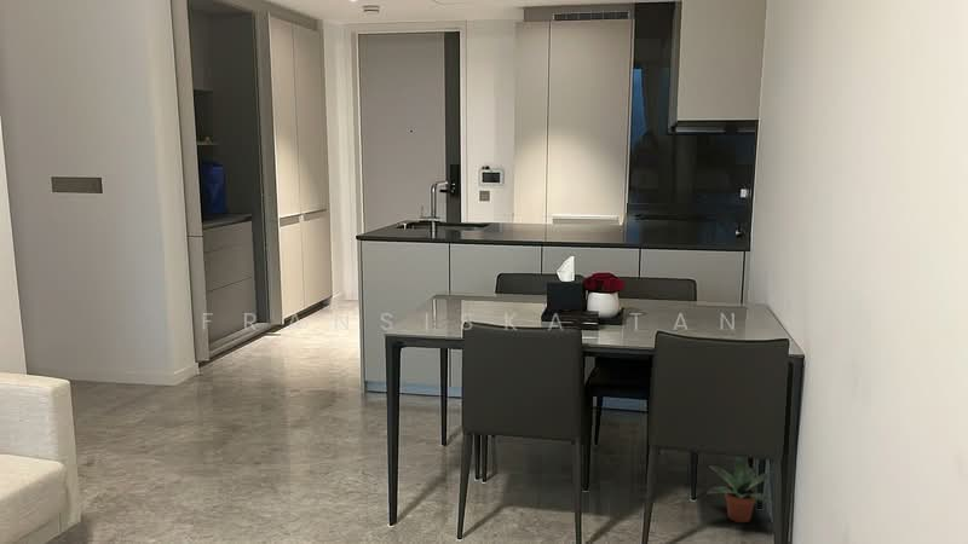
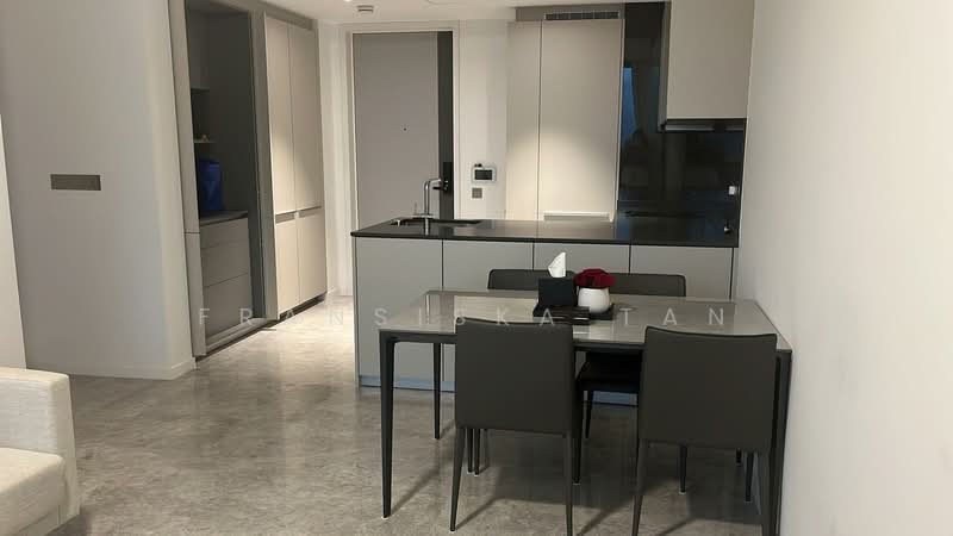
- potted plant [705,456,773,523]
